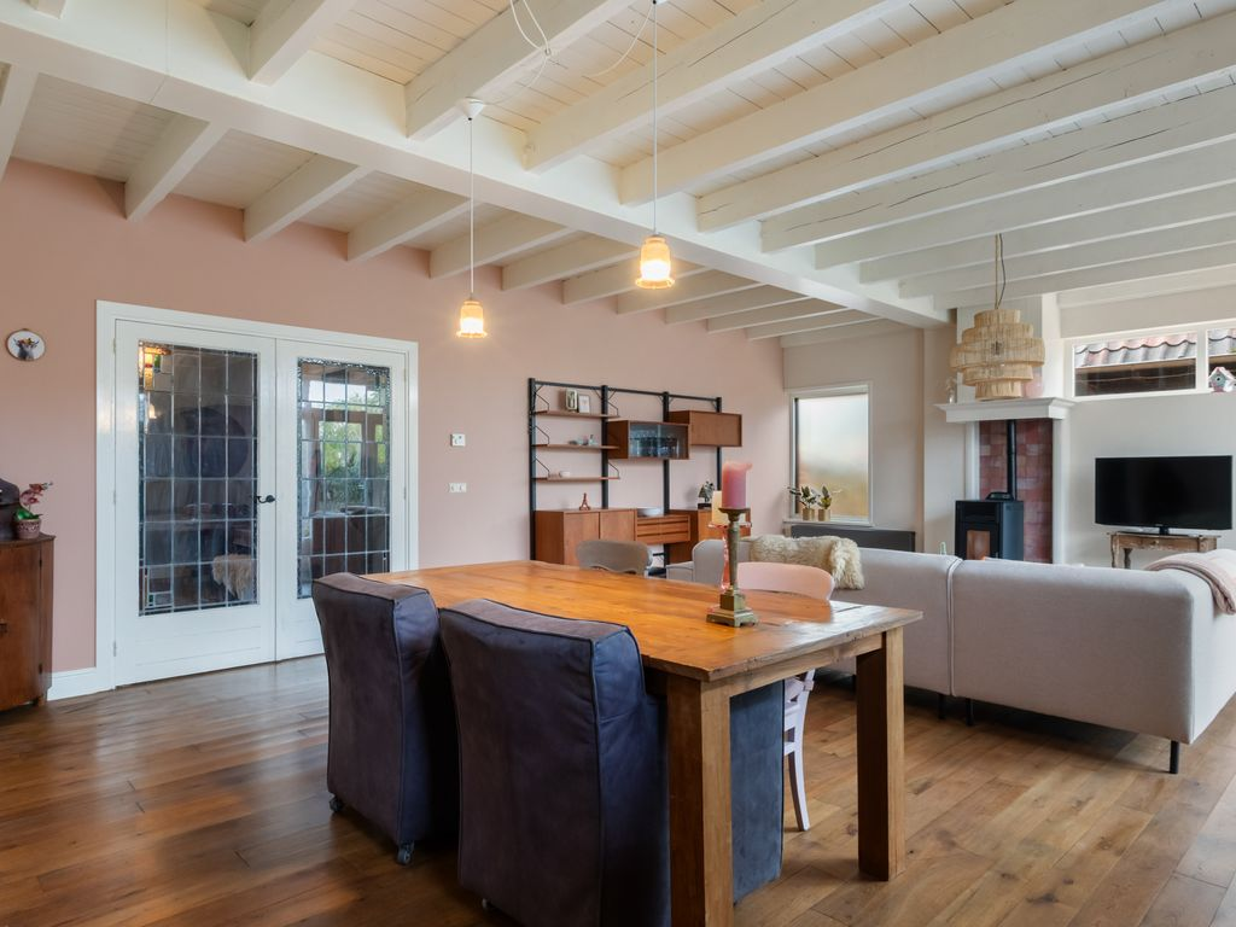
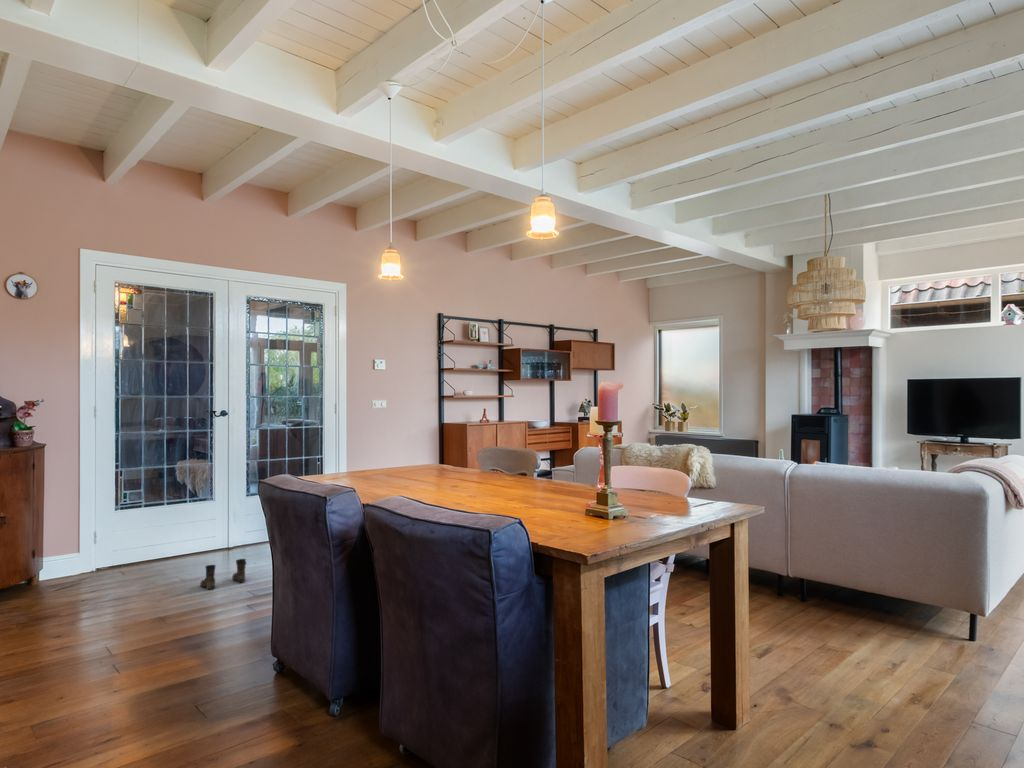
+ boots [199,558,247,590]
